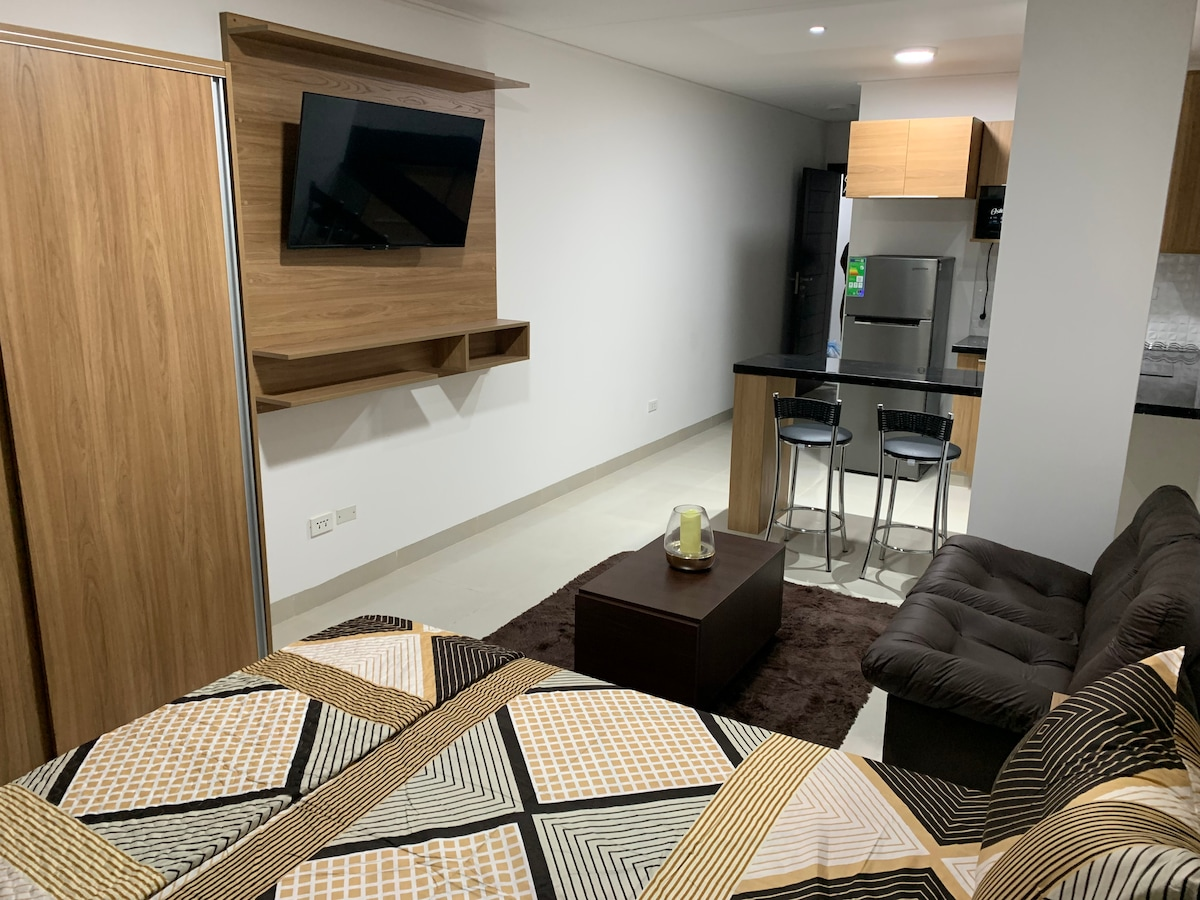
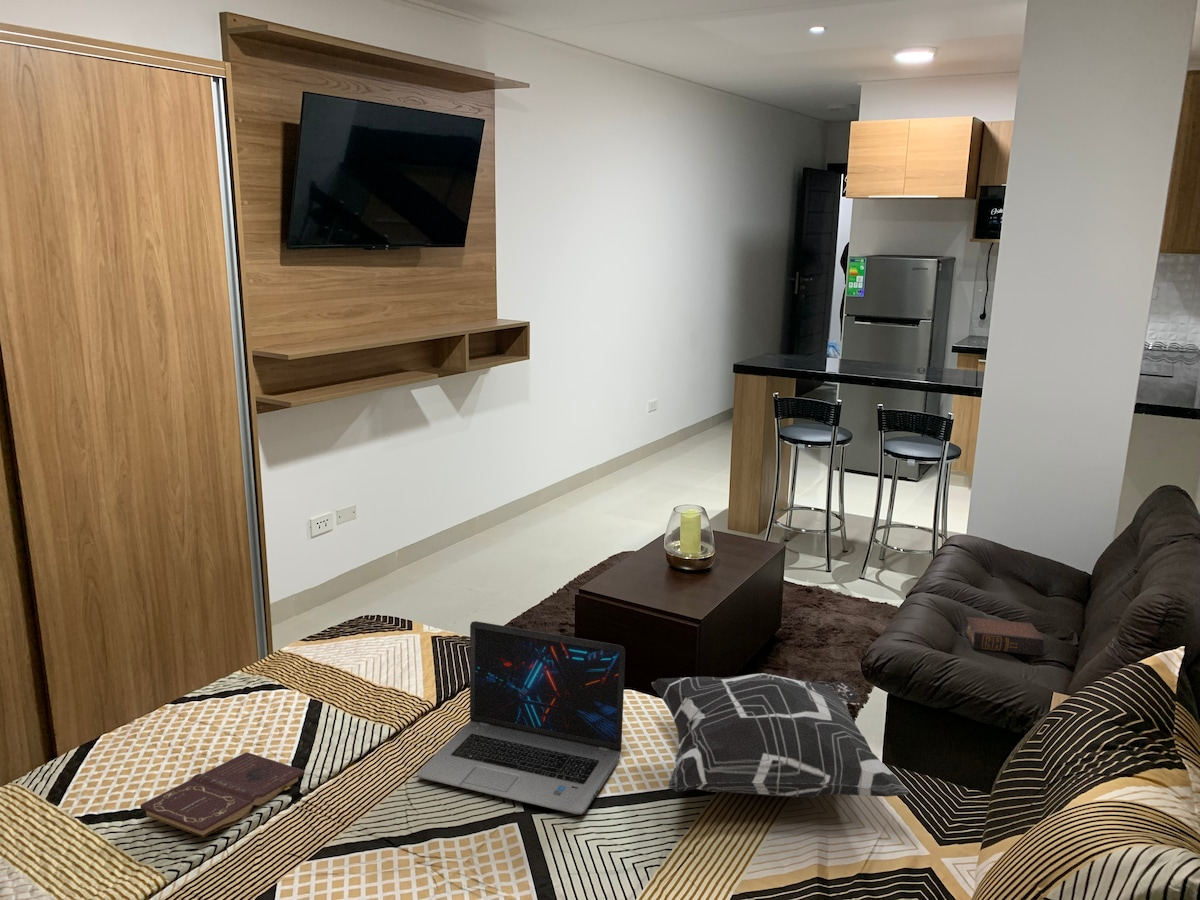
+ laptop [415,620,626,815]
+ book [140,751,305,838]
+ book [964,616,1045,657]
+ decorative pillow [651,672,909,799]
